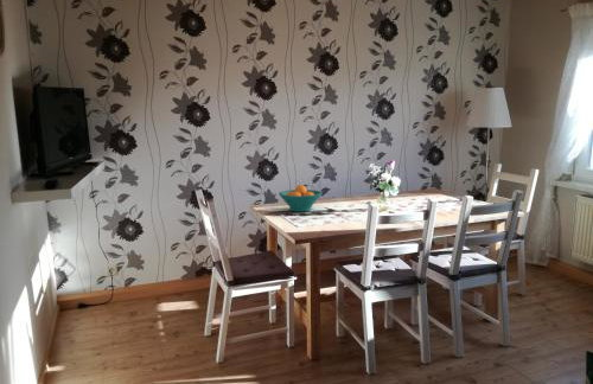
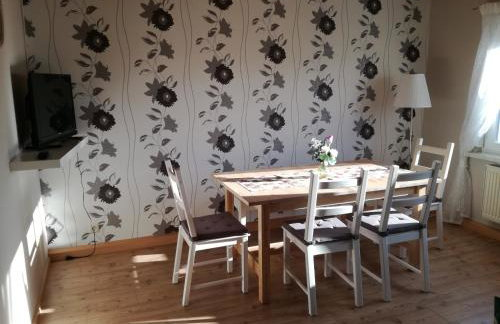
- fruit bowl [278,184,324,213]
